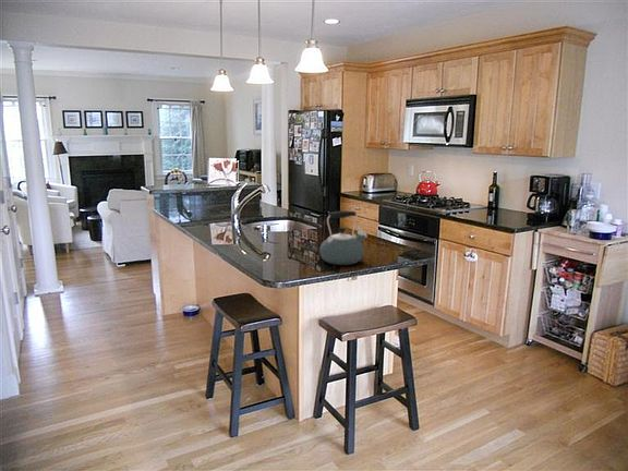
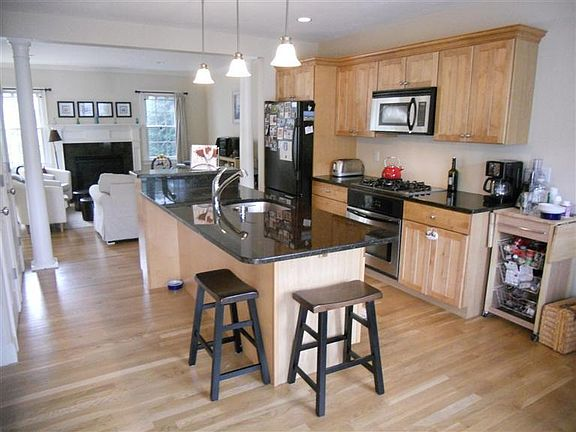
- kettle [318,209,369,266]
